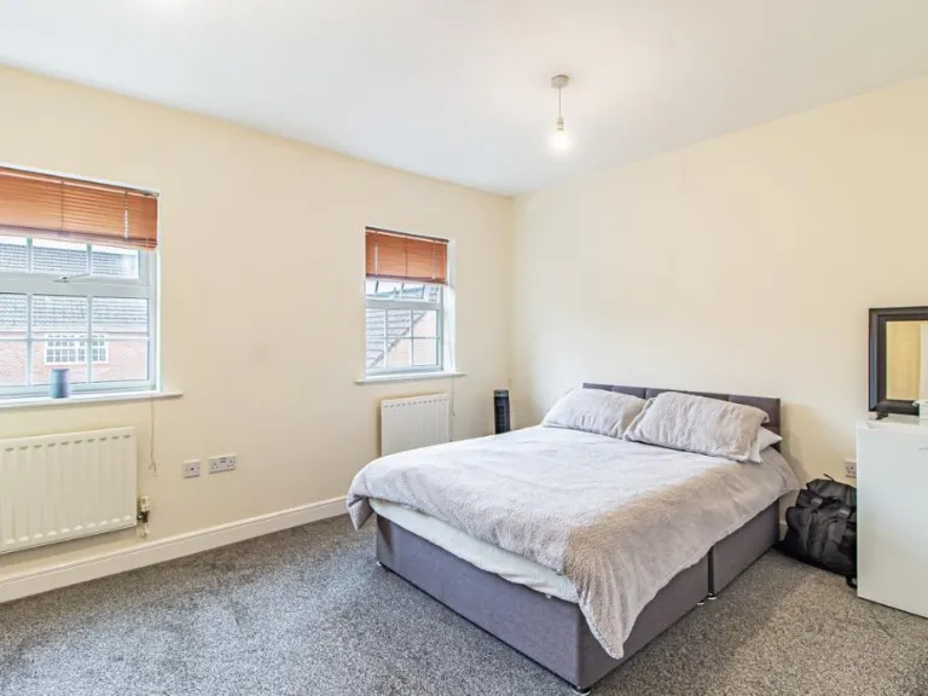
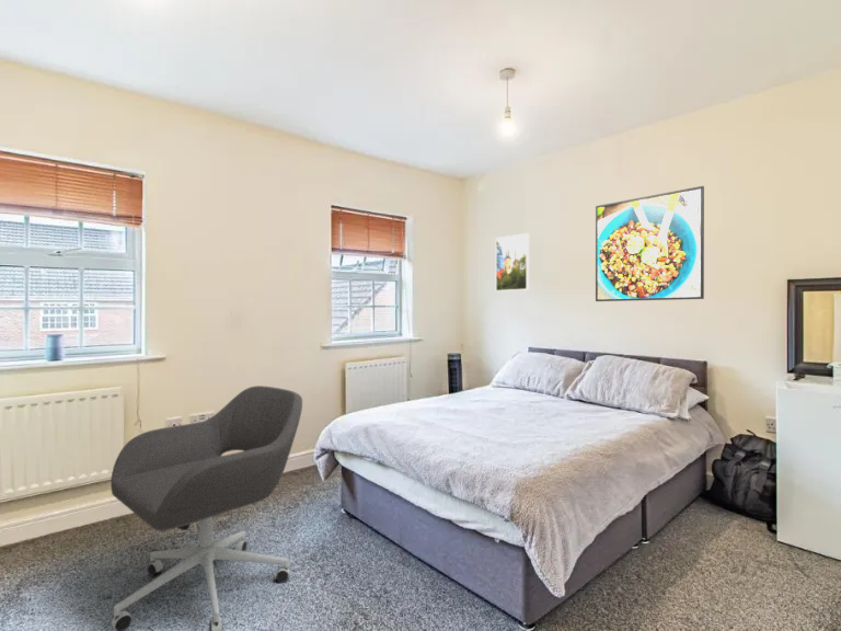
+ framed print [595,185,705,302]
+ office chair [110,385,303,631]
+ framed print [495,232,530,292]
